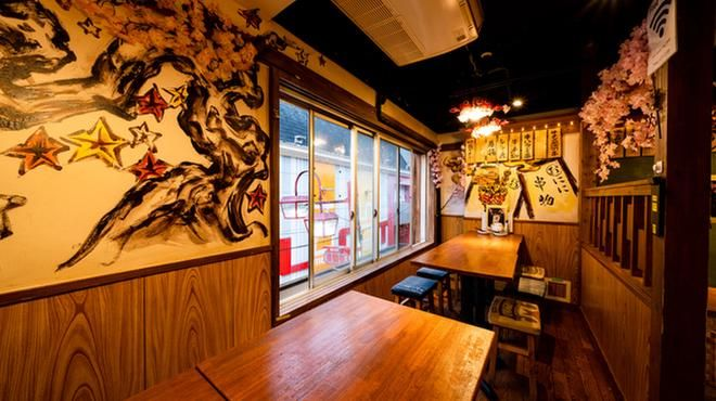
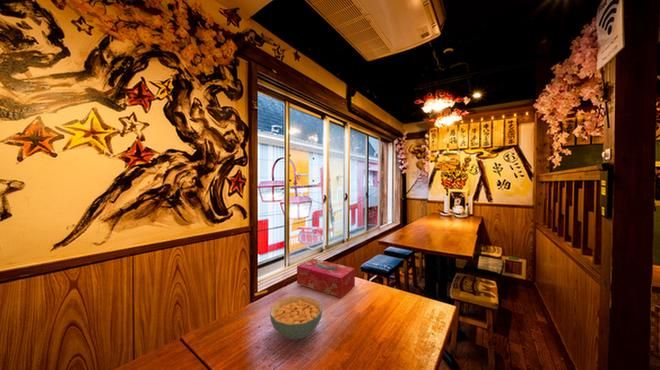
+ tissue box [296,258,356,299]
+ cereal bowl [269,295,323,341]
